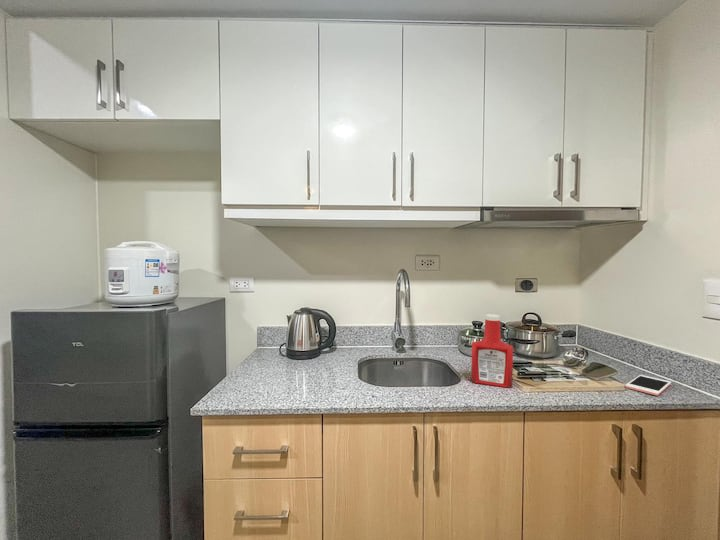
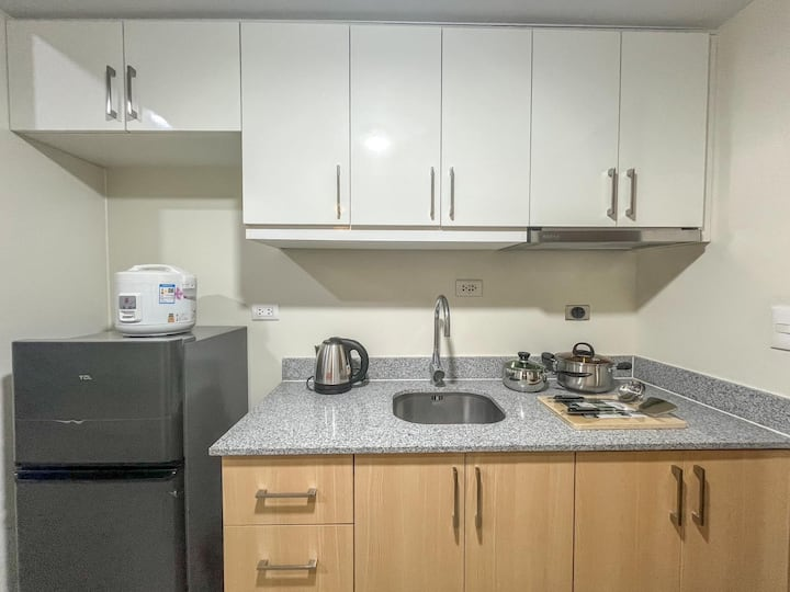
- cell phone [624,374,672,397]
- soap bottle [470,313,514,389]
